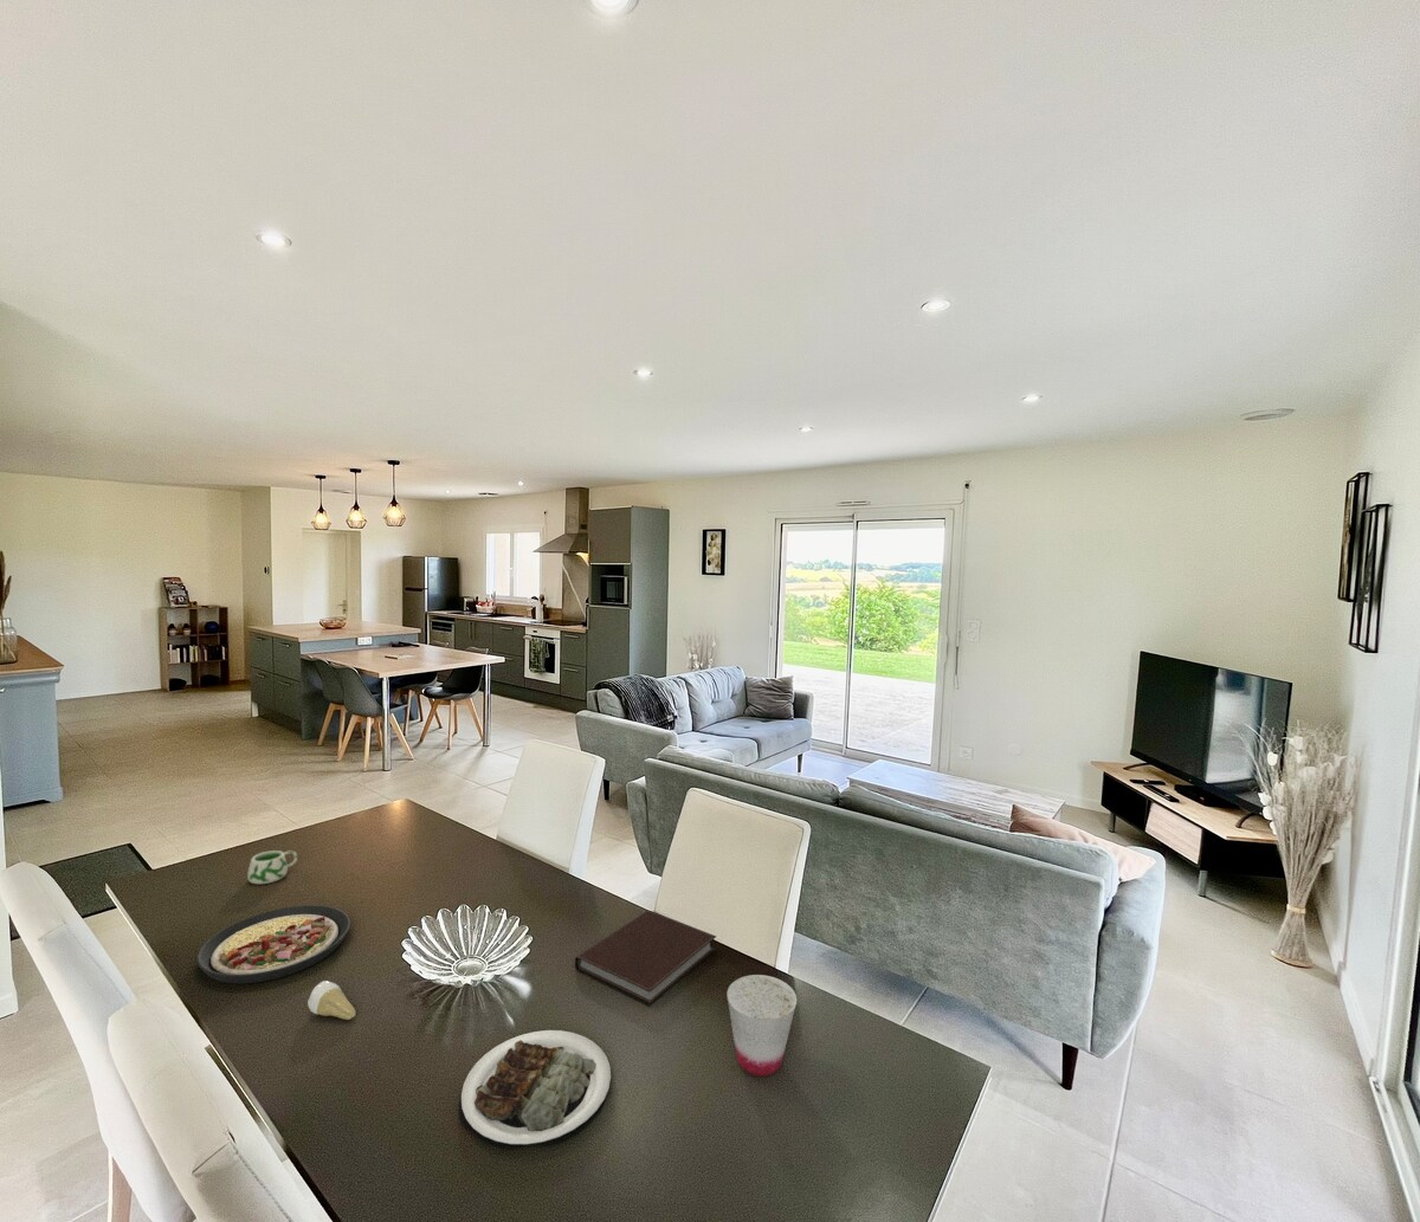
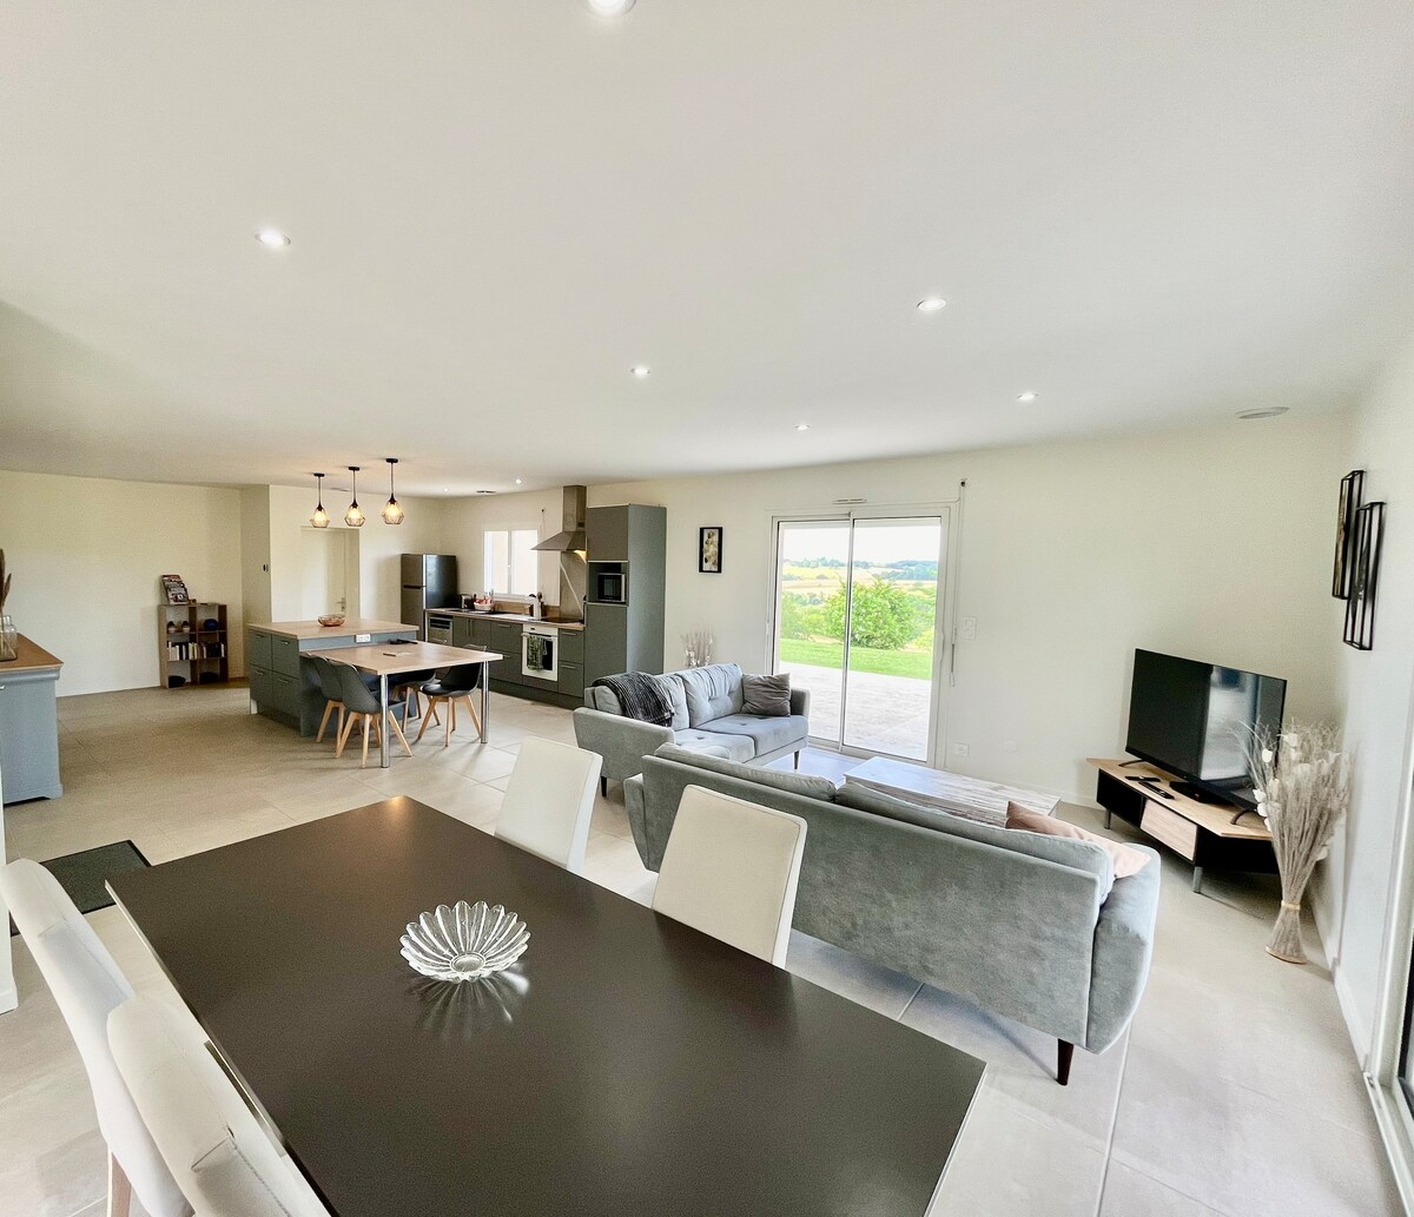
- cup [726,973,798,1077]
- tooth [307,979,357,1020]
- mug [246,849,298,885]
- plate [458,1029,613,1150]
- notebook [574,909,717,1007]
- plate [196,903,351,984]
